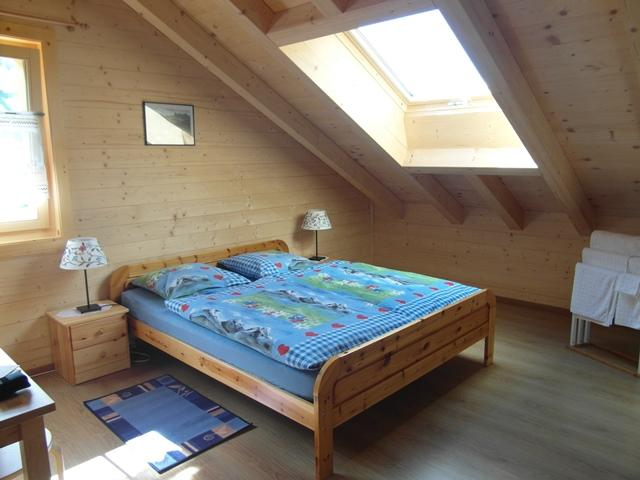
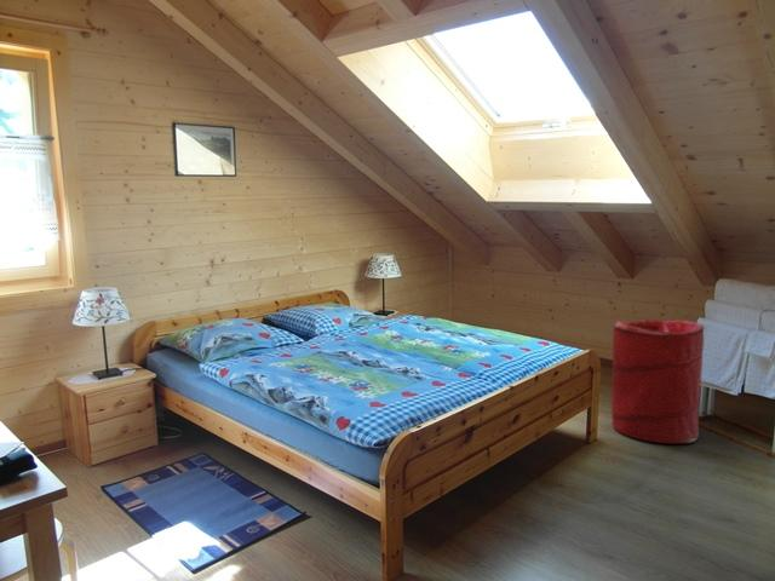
+ laundry hamper [610,318,706,444]
